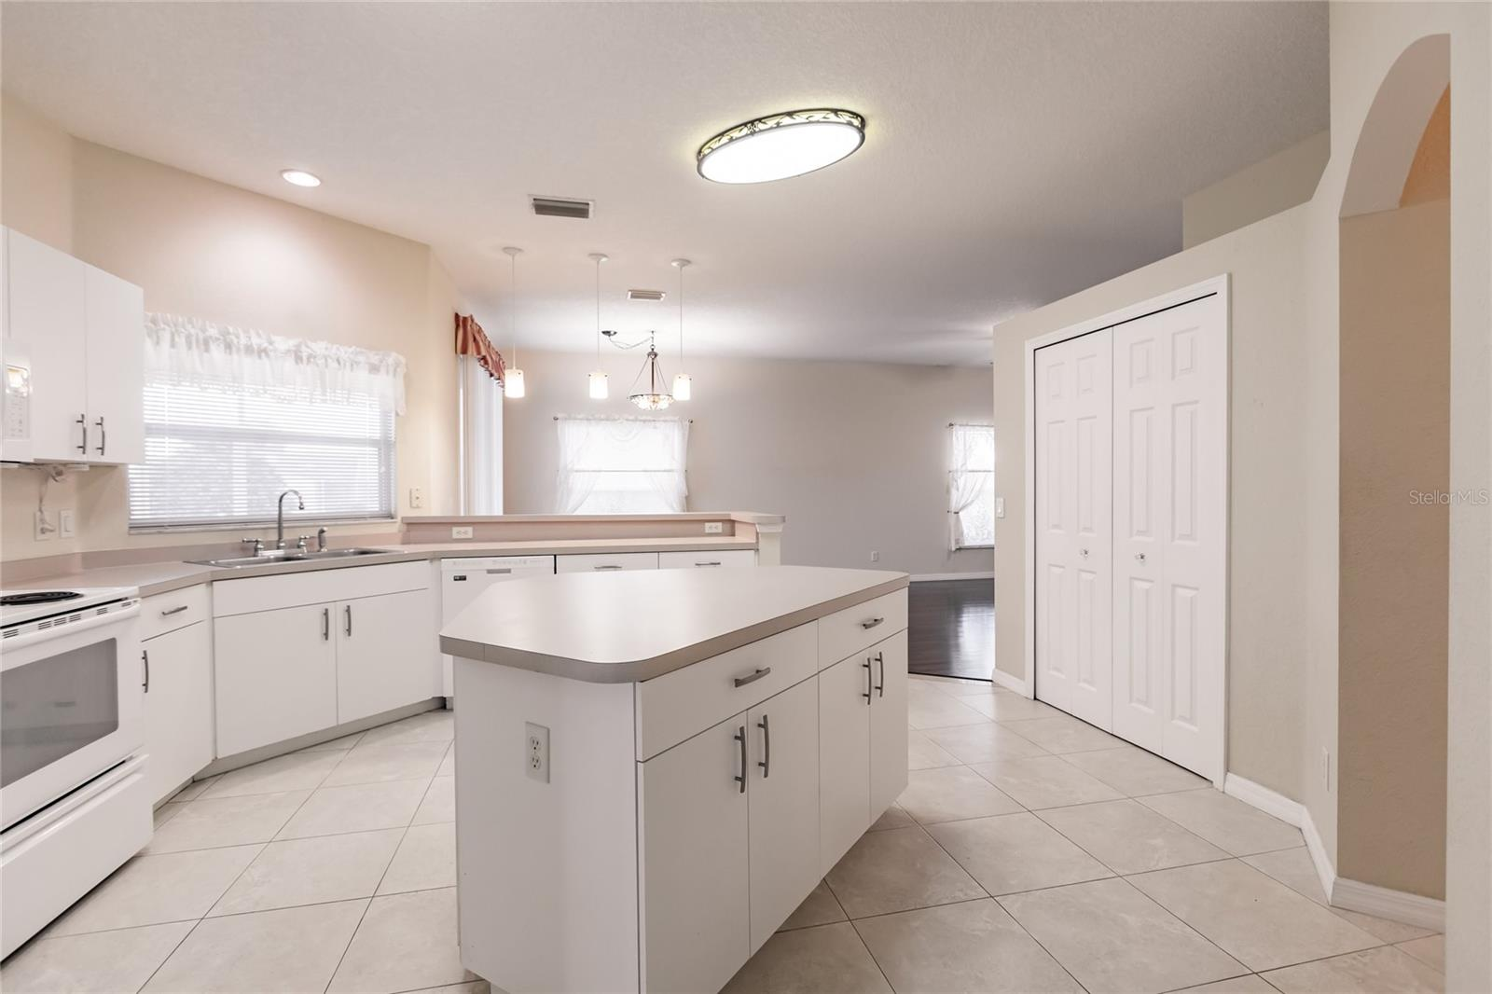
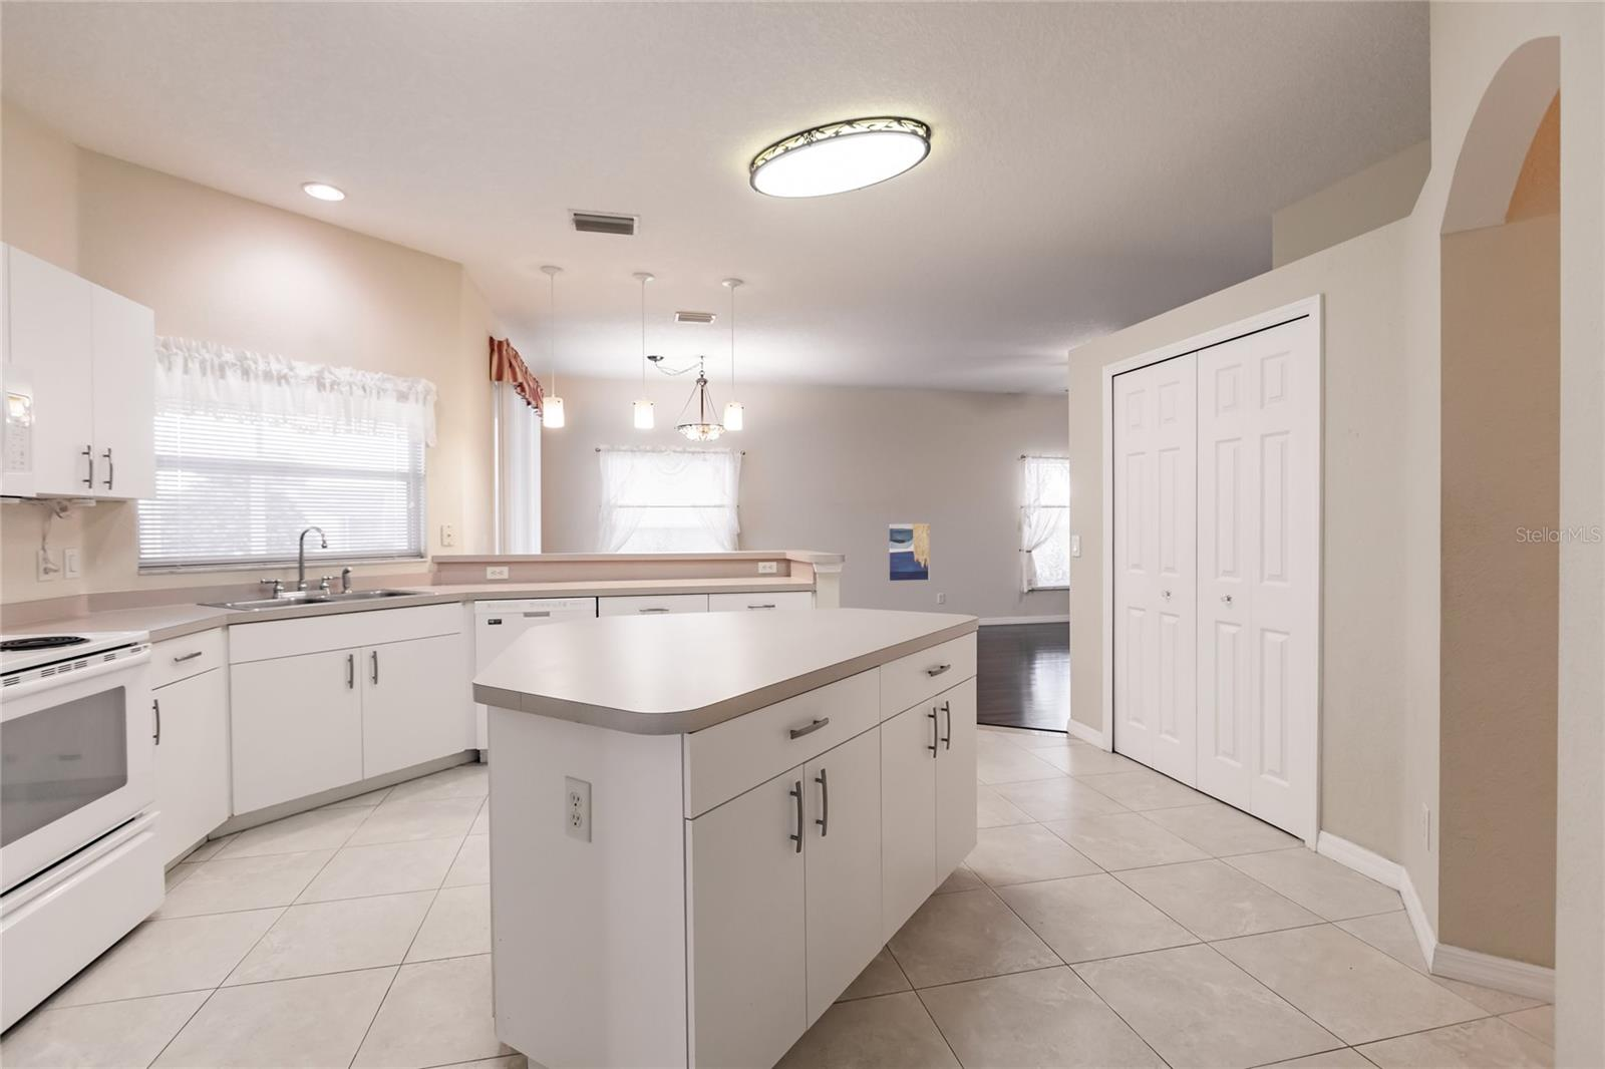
+ wall art [889,523,930,582]
